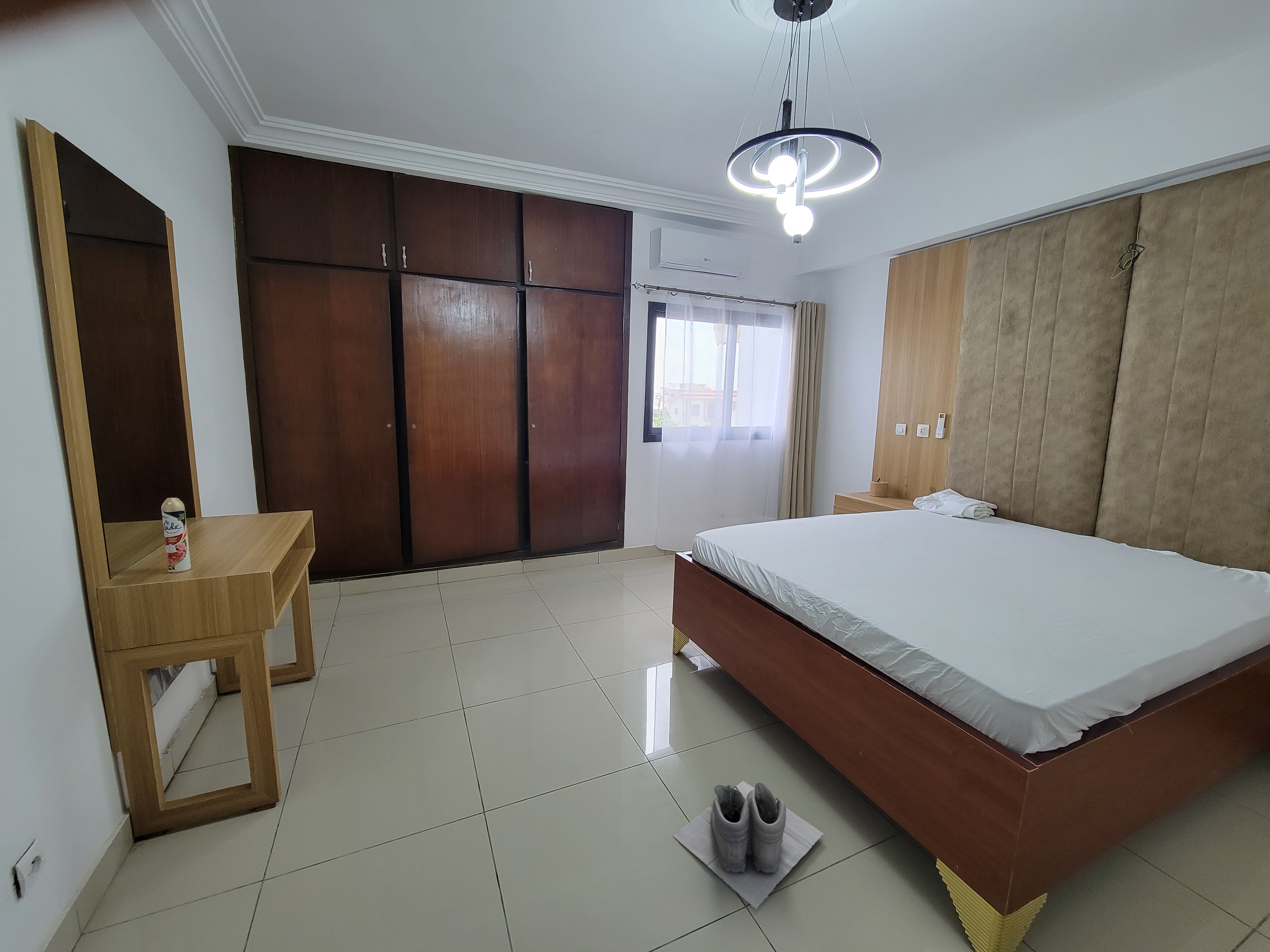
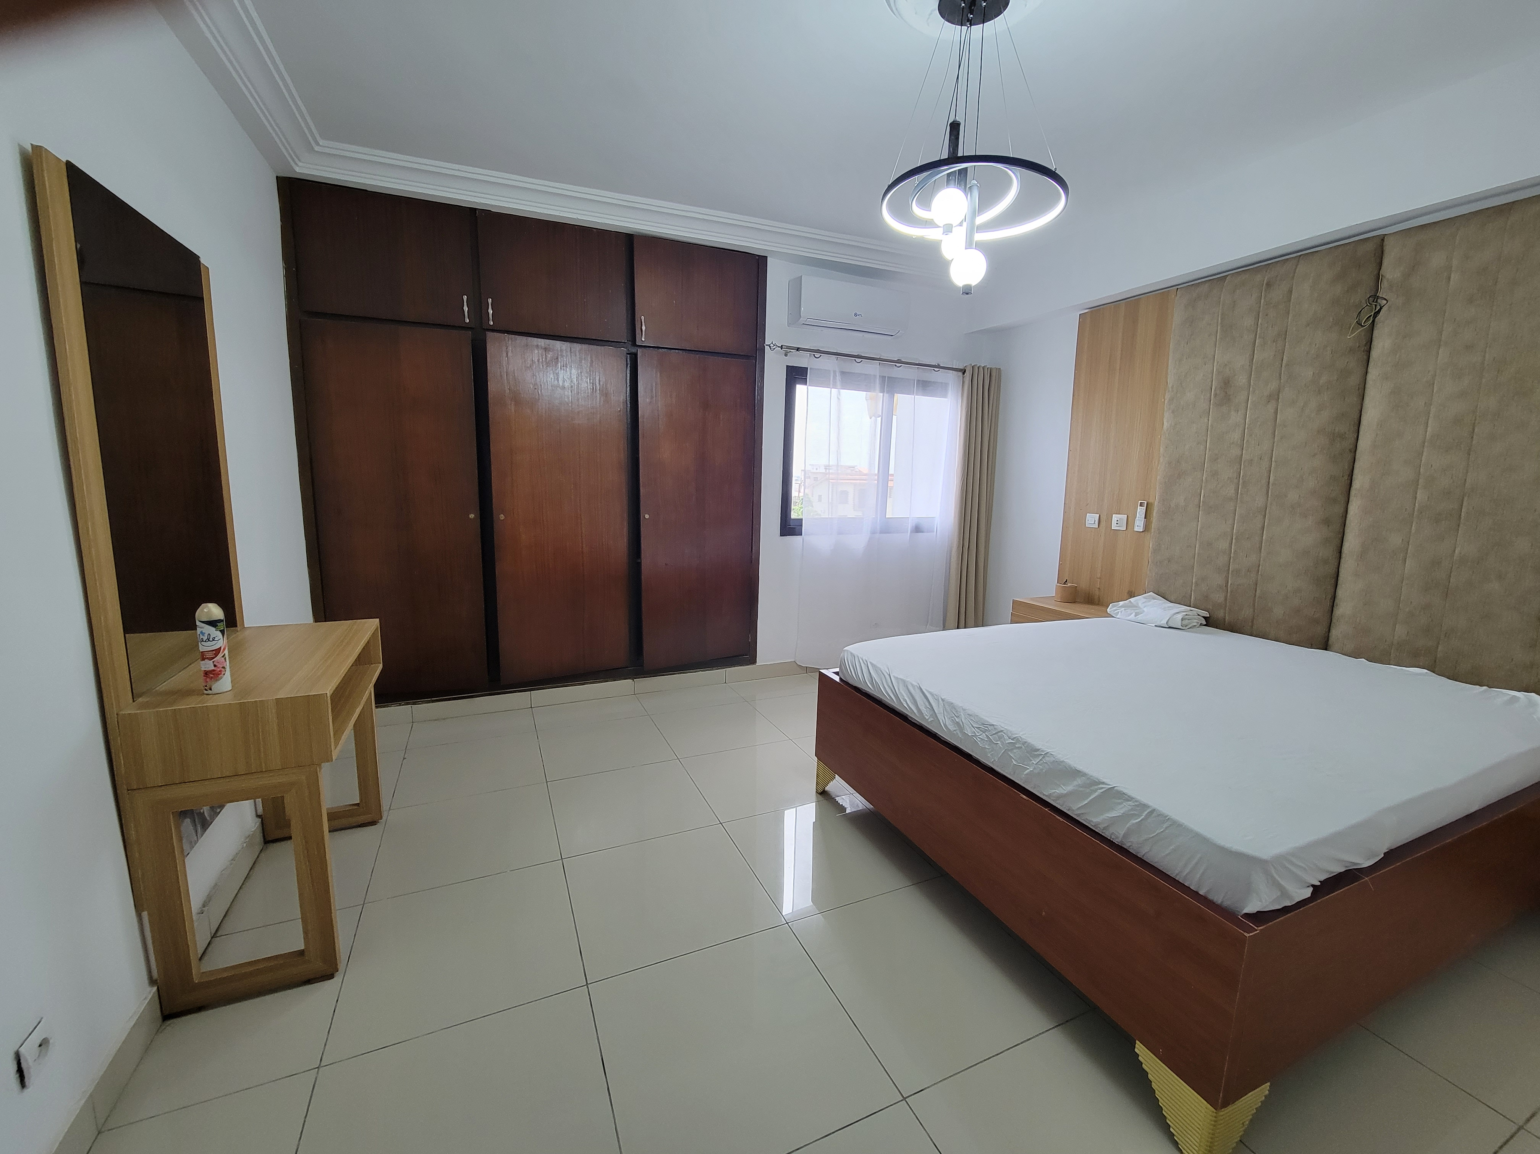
- boots [672,780,824,910]
